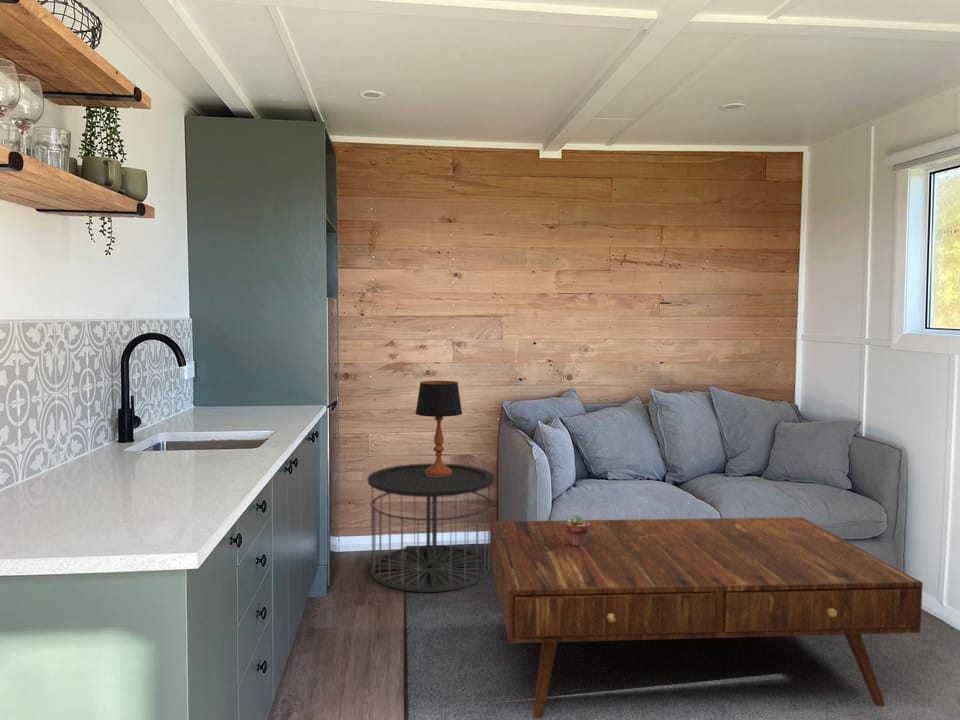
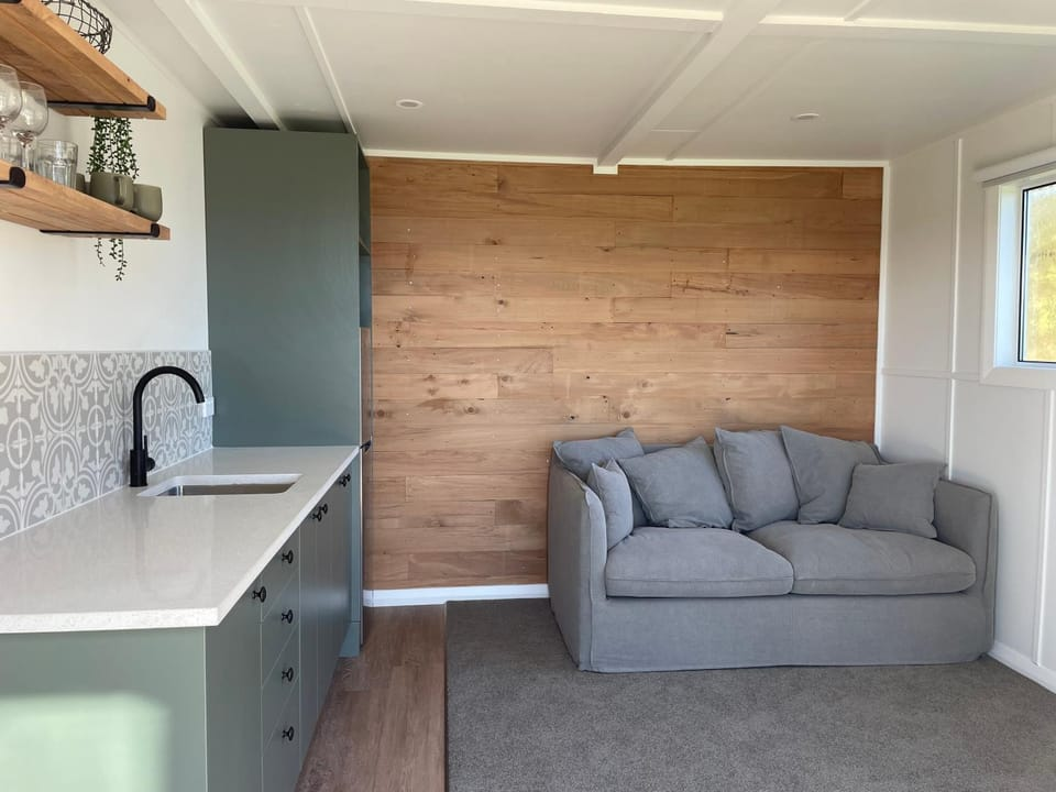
- side table [367,462,495,593]
- potted succulent [566,514,589,547]
- table lamp [414,380,463,476]
- coffee table [489,516,924,719]
